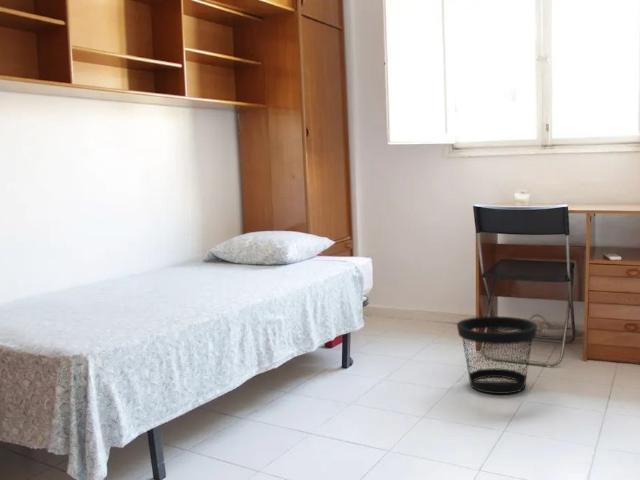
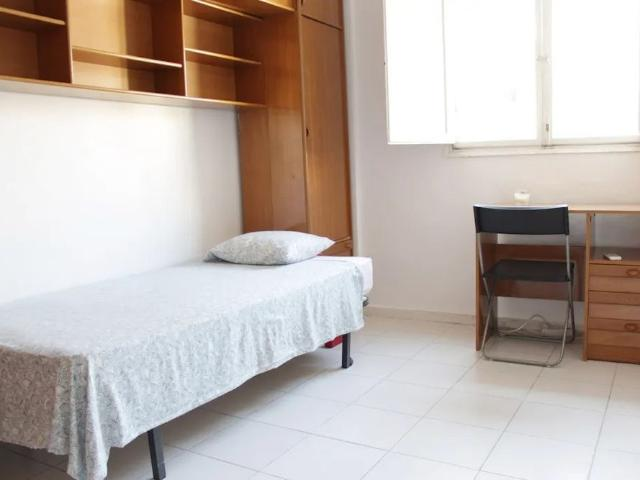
- wastebasket [456,315,538,395]
